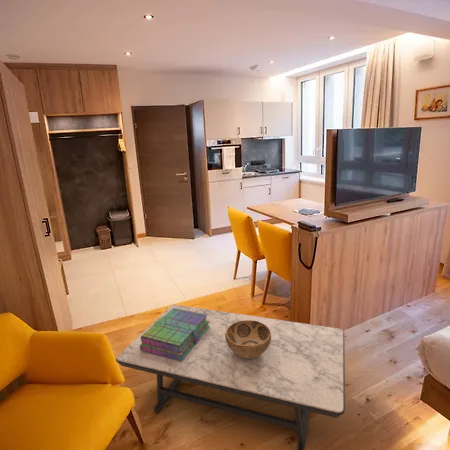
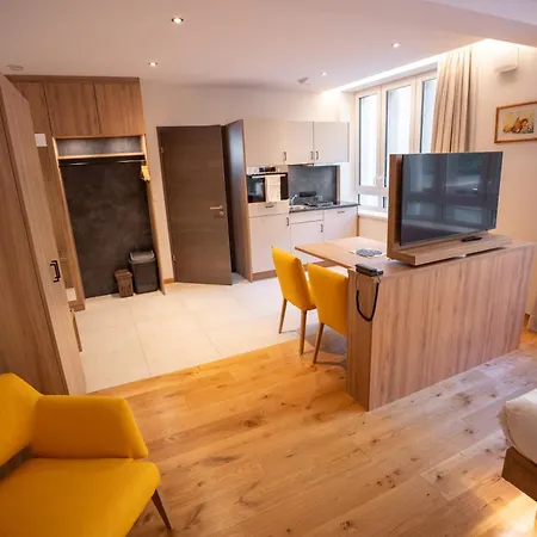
- decorative bowl [225,320,271,358]
- stack of books [140,308,210,362]
- coffee table [115,304,346,450]
